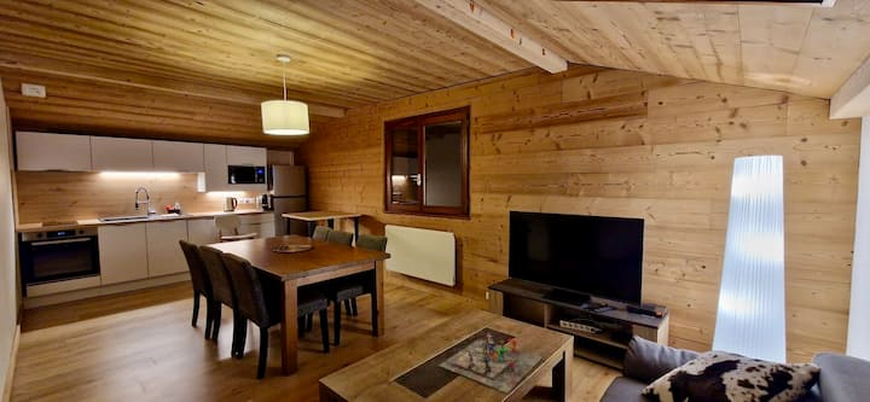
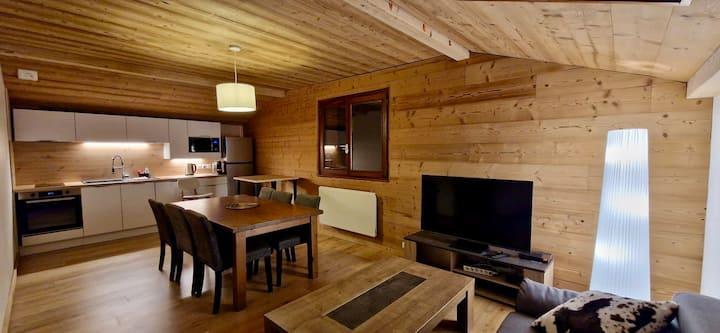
- board game [437,331,543,395]
